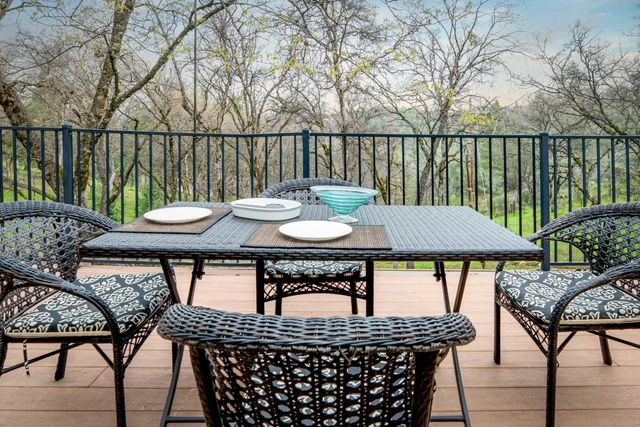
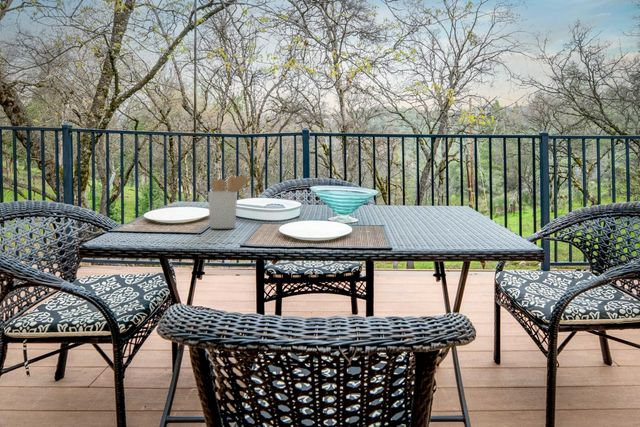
+ utensil holder [207,175,253,230]
